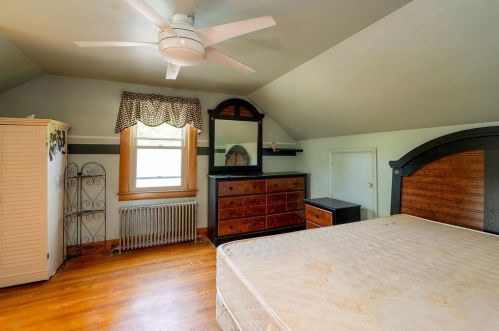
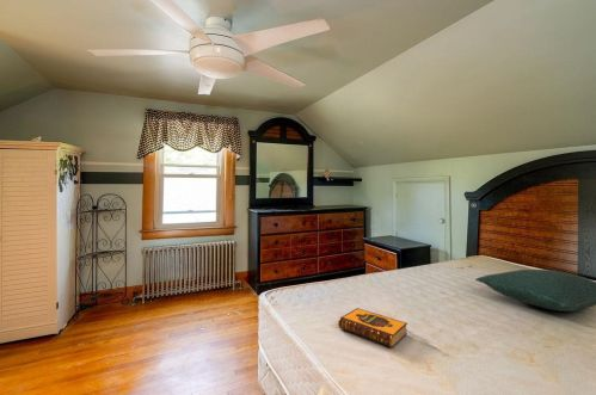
+ hardback book [337,307,408,348]
+ pillow [474,269,596,313]
